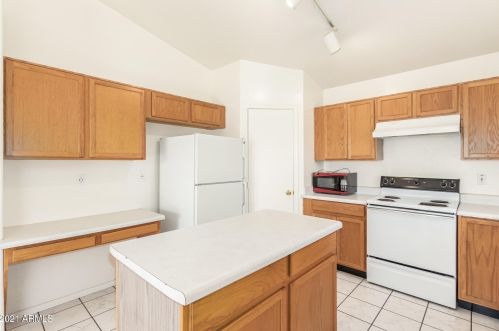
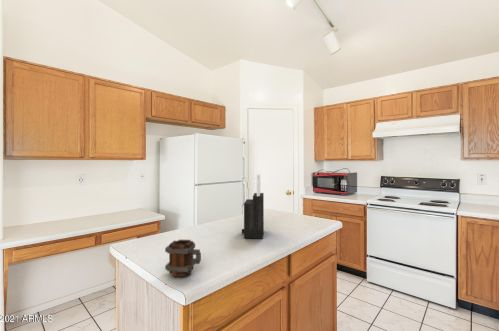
+ mug [164,239,202,278]
+ knife block [241,173,265,240]
